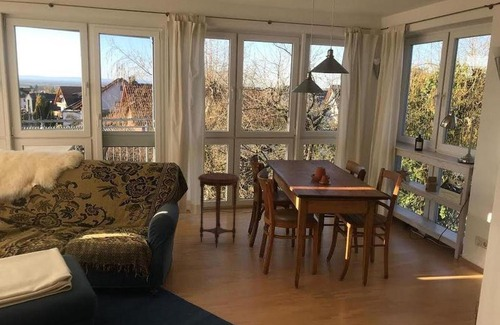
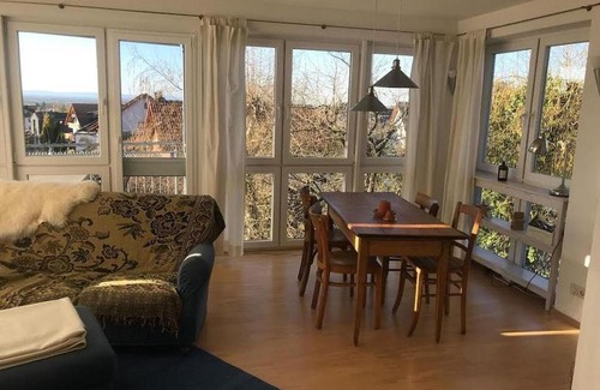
- side table [197,172,241,249]
